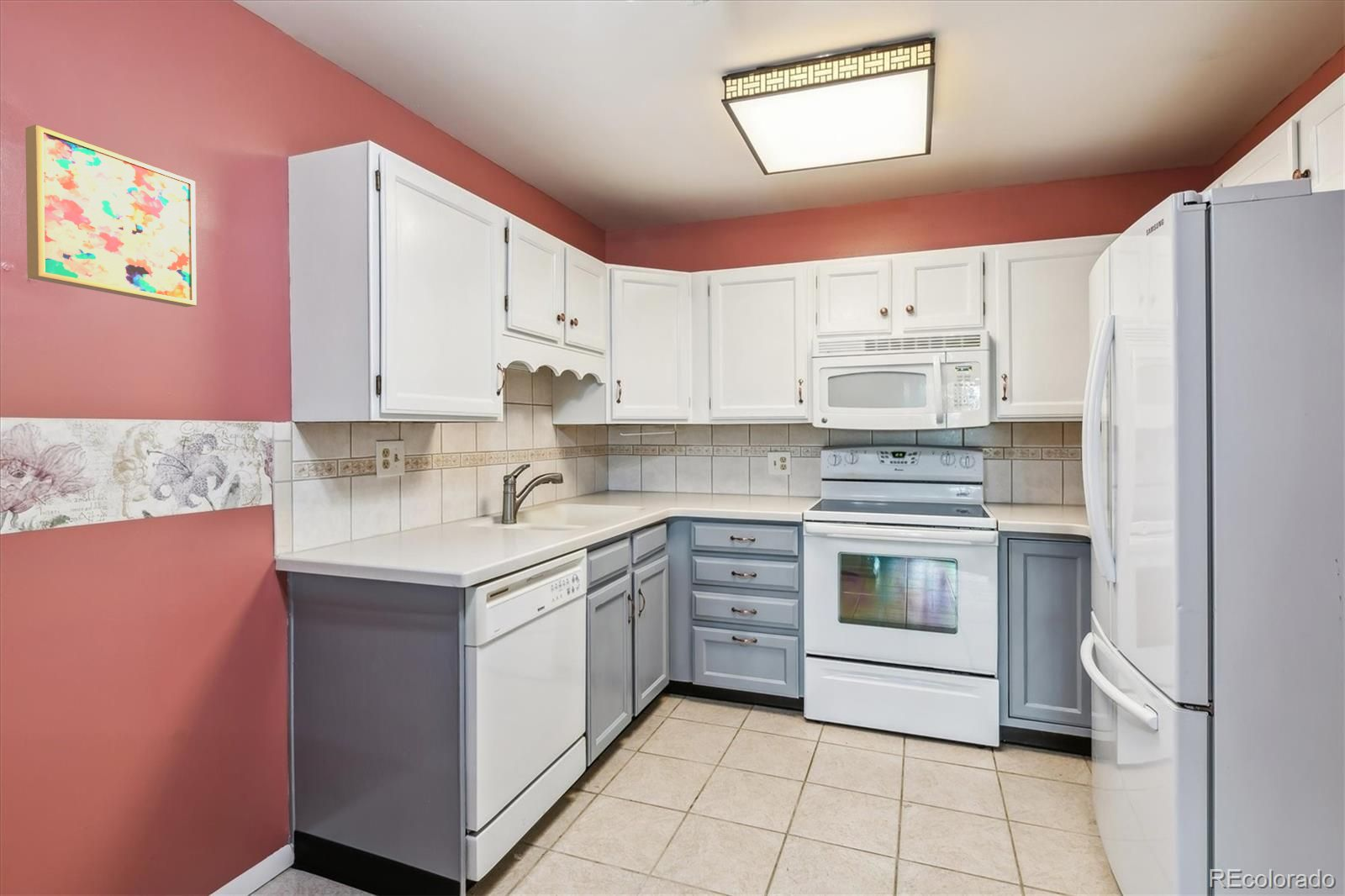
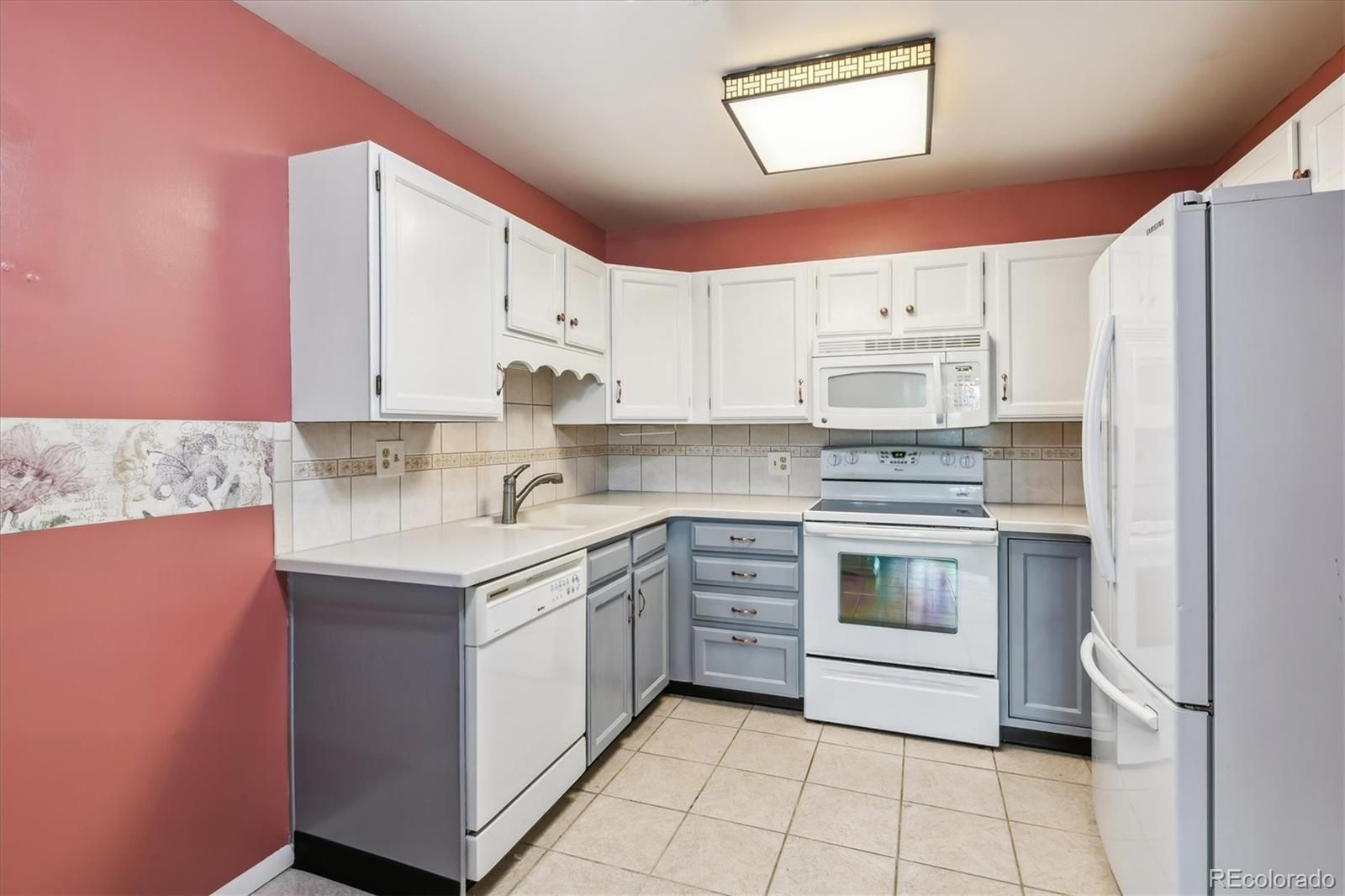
- wall art [24,124,198,308]
